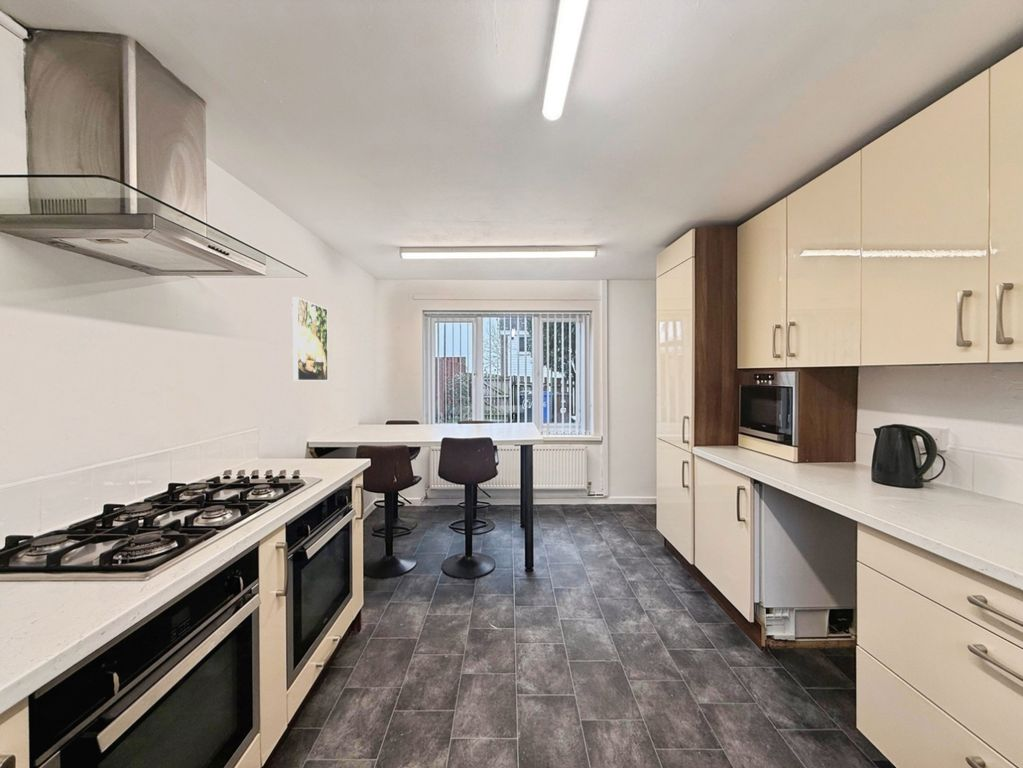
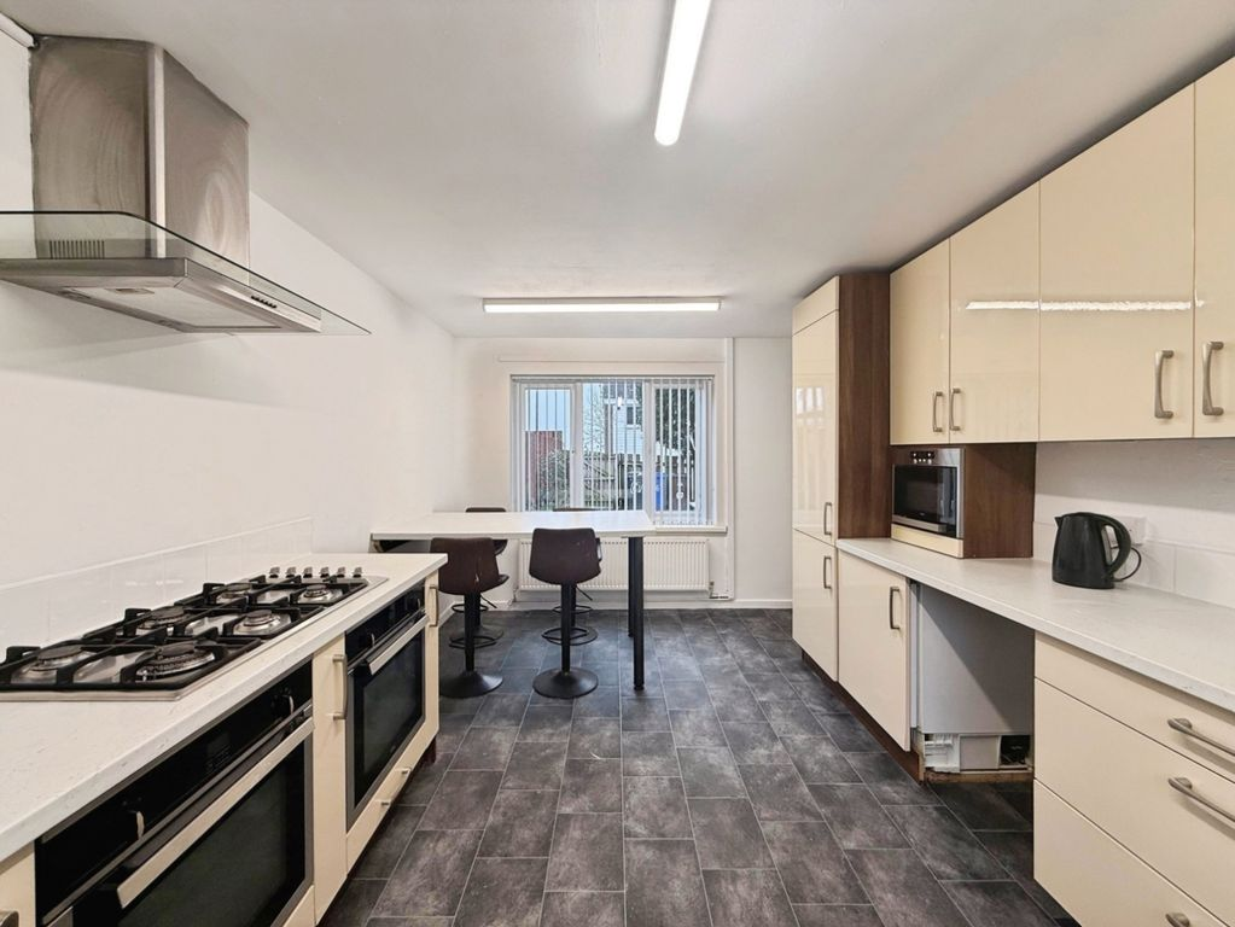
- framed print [292,296,329,382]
